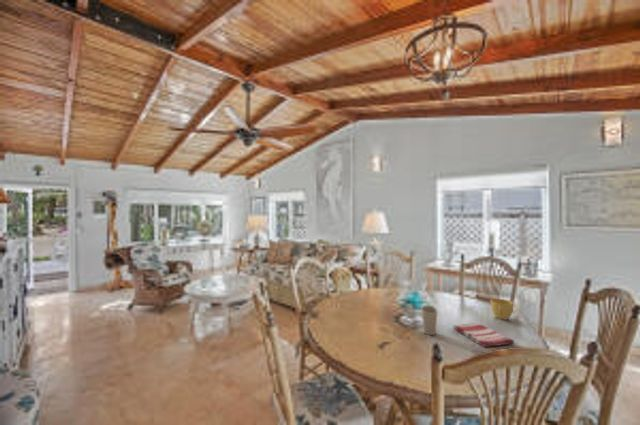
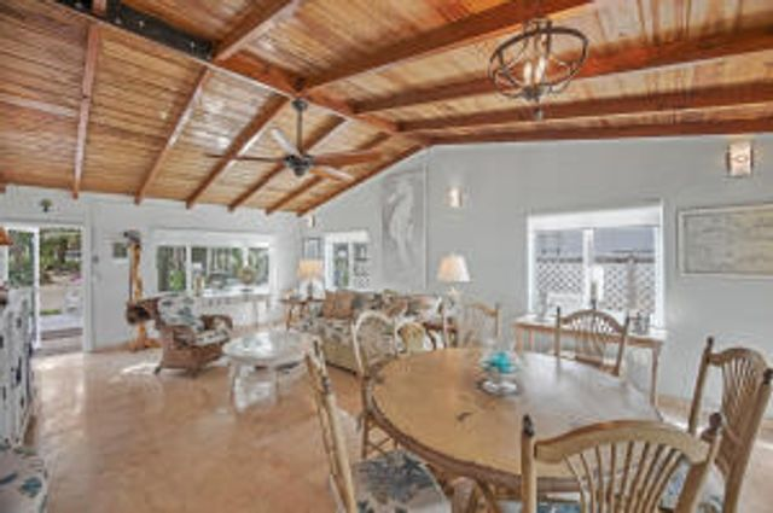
- cup [420,305,439,336]
- cup [490,298,514,321]
- dish towel [452,322,515,348]
